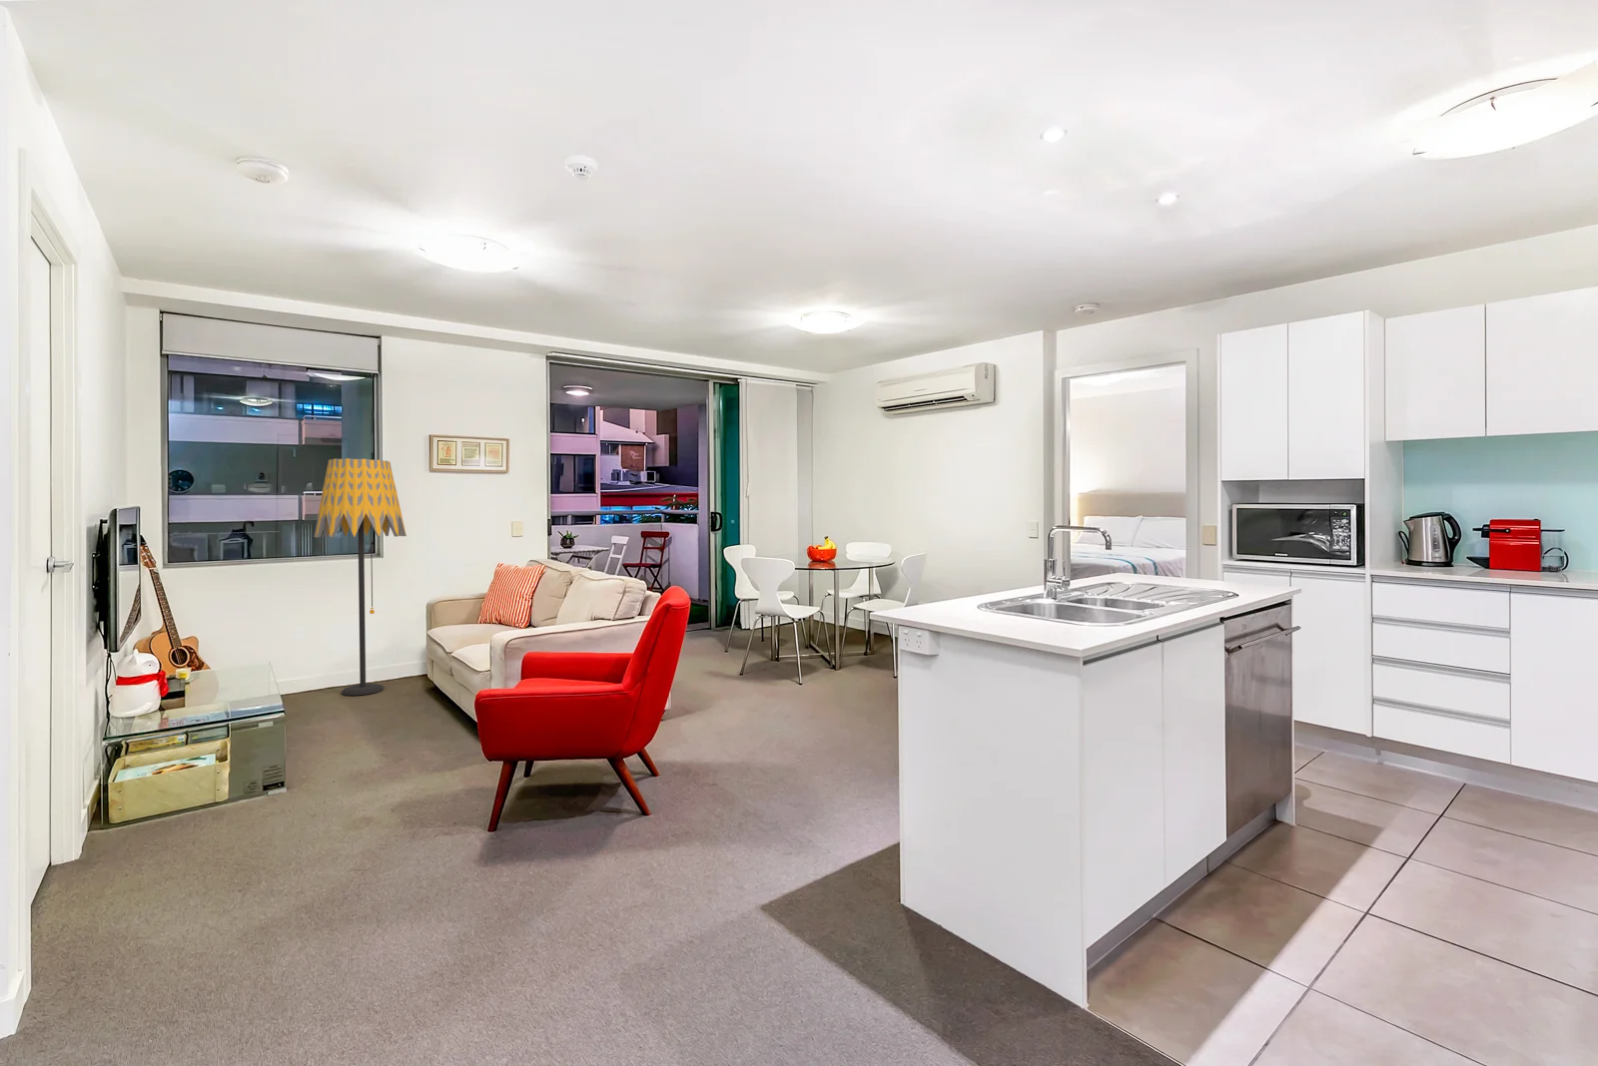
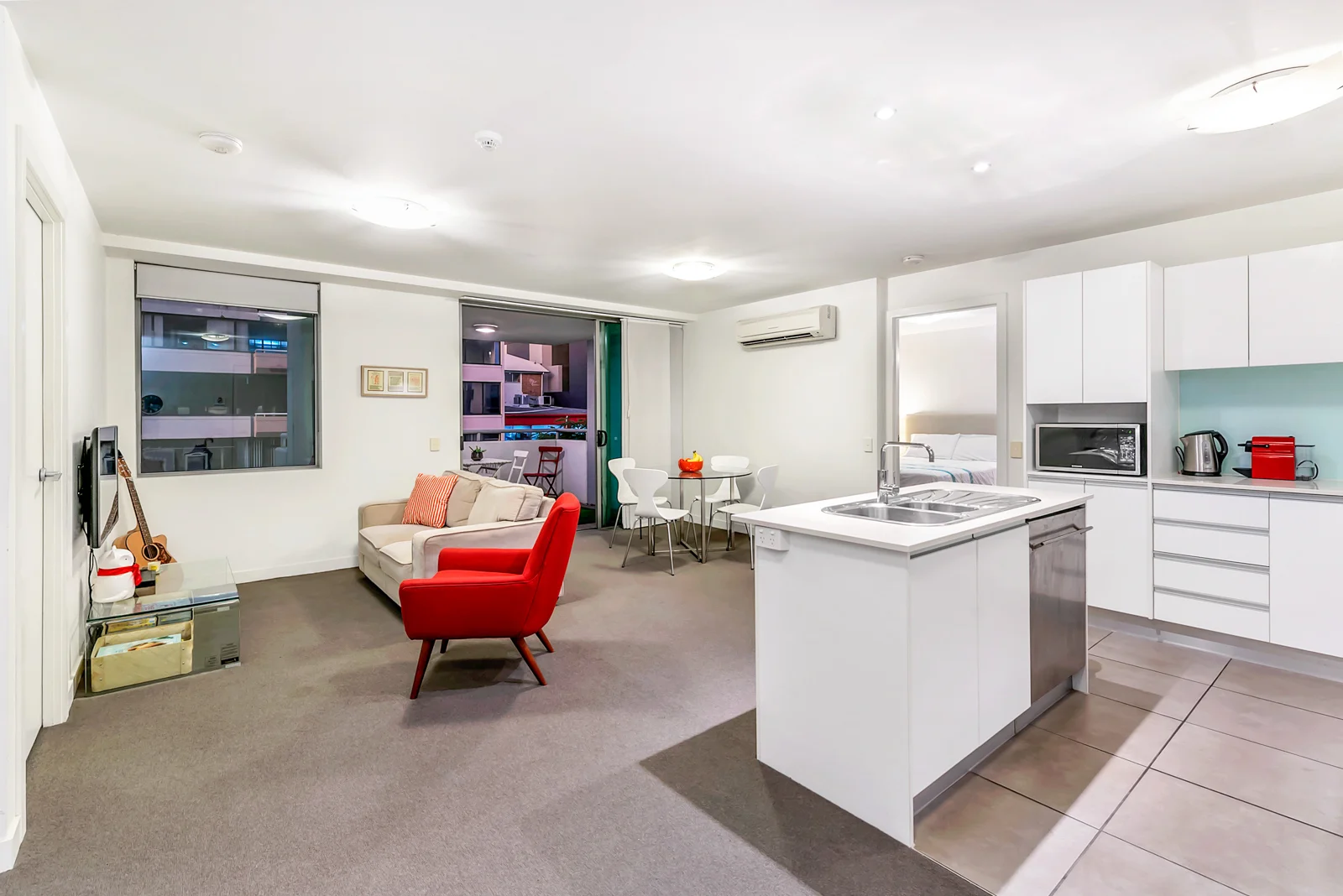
- floor lamp [313,457,407,697]
